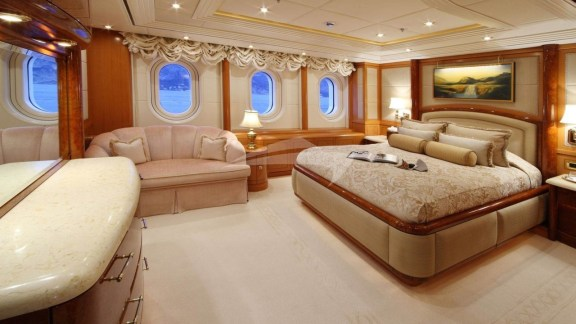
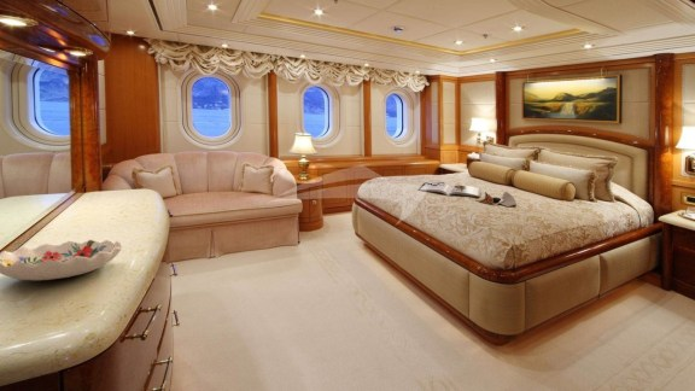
+ decorative bowl [0,238,124,281]
